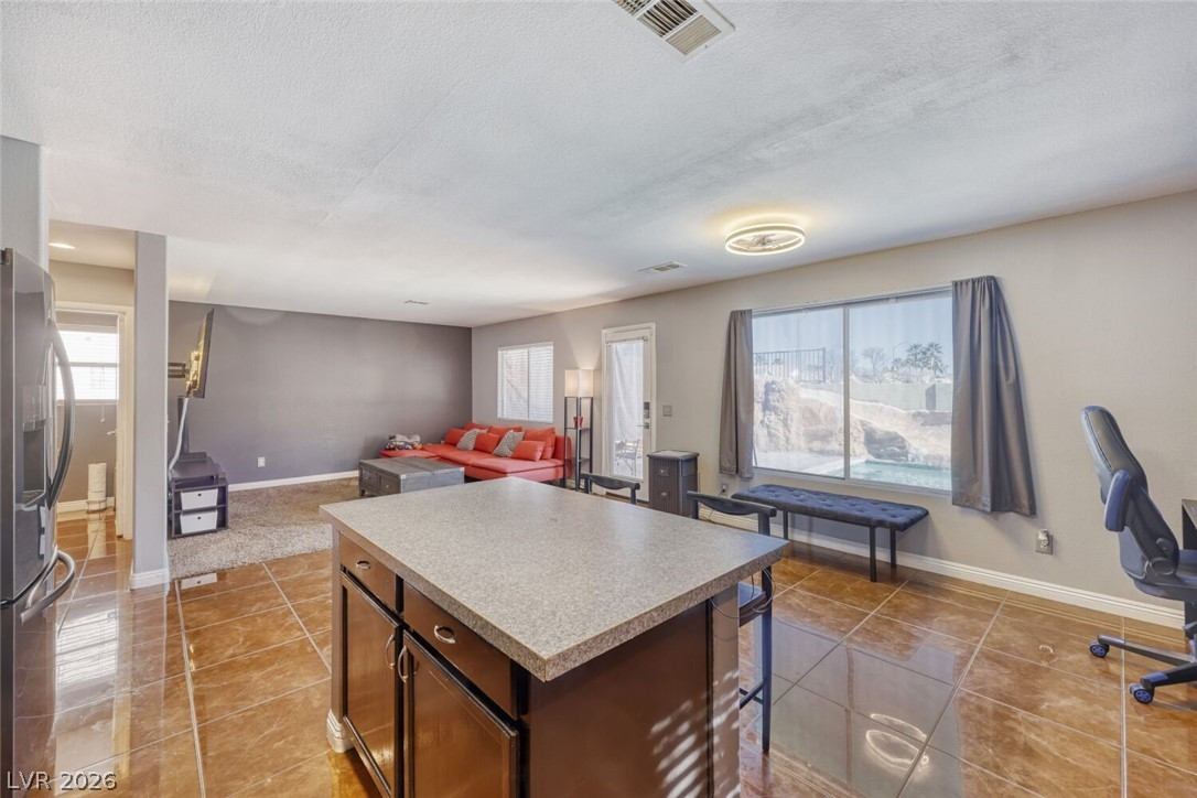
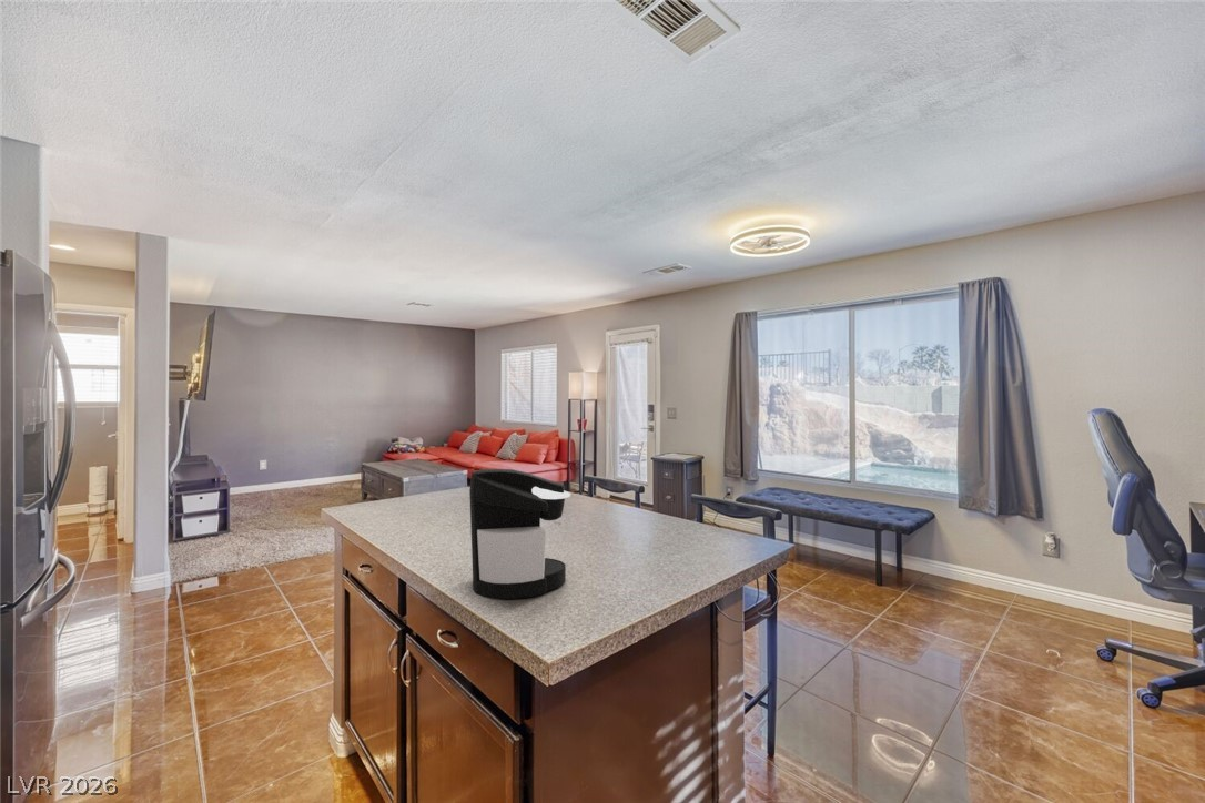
+ coffee maker [468,468,571,600]
